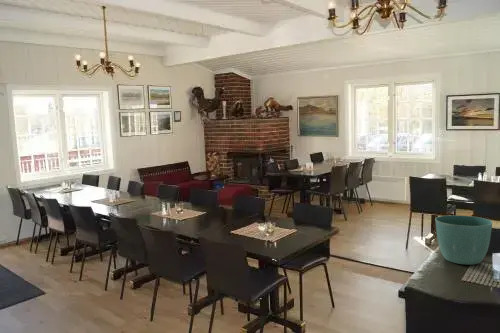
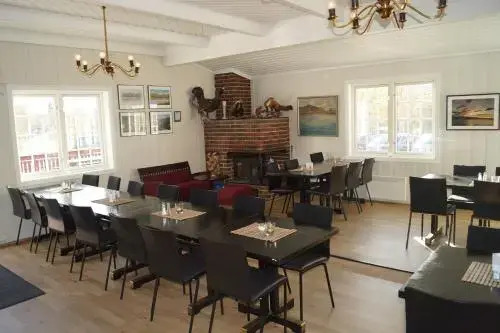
- flower pot [434,214,493,266]
